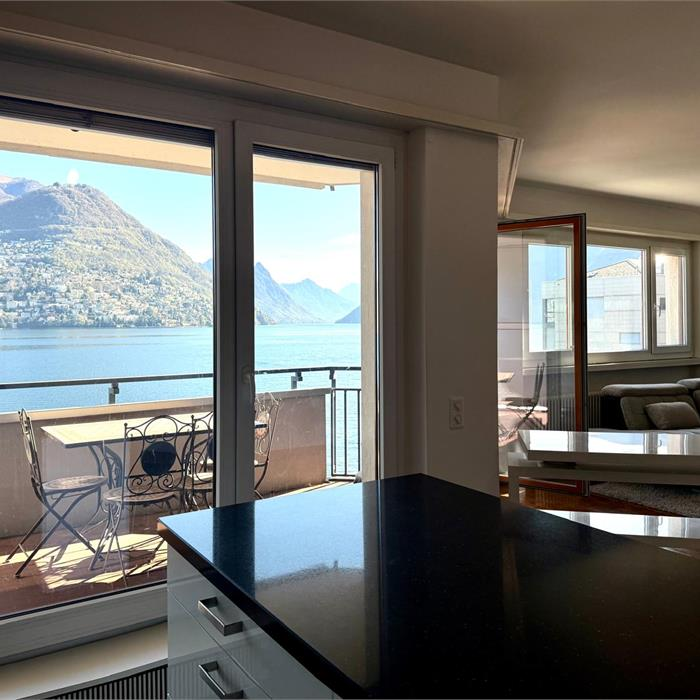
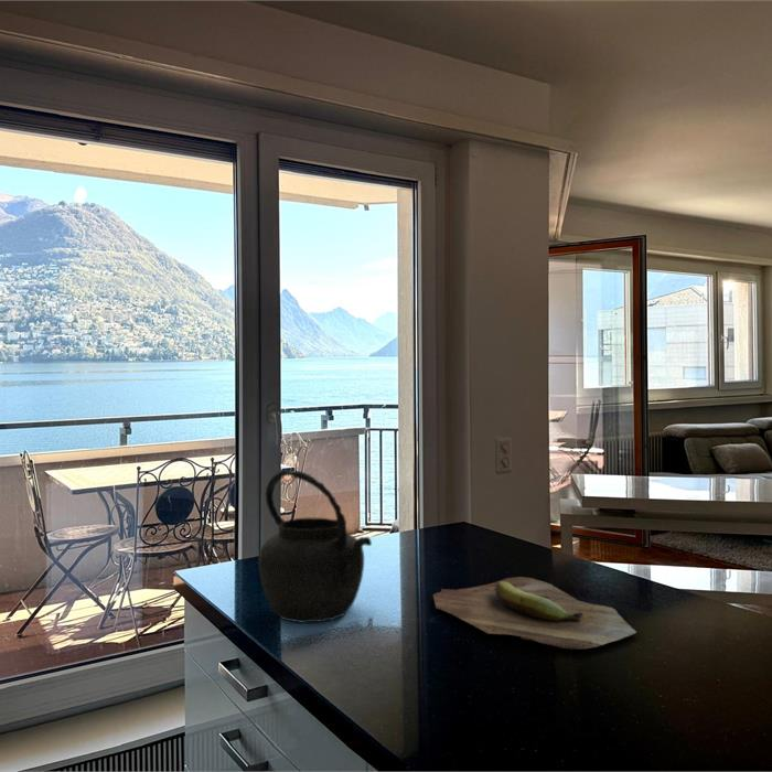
+ kettle [257,469,373,623]
+ cutting board [432,576,637,651]
